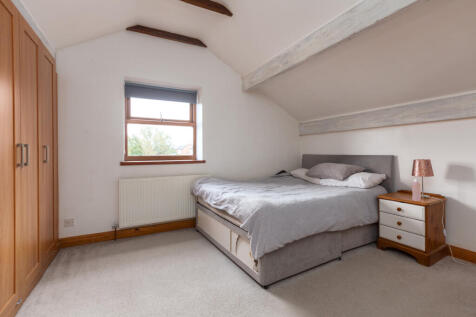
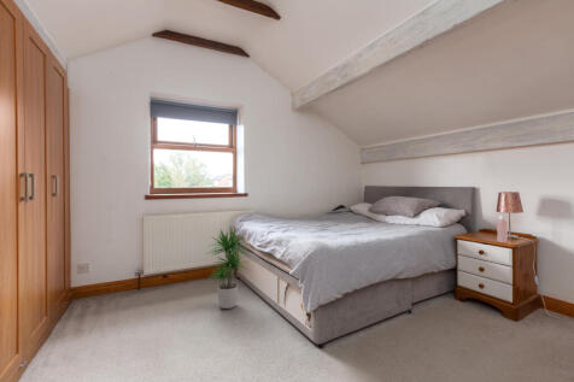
+ potted plant [205,225,251,310]
